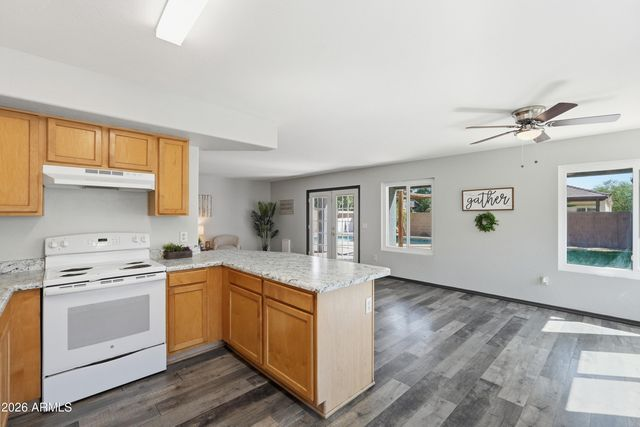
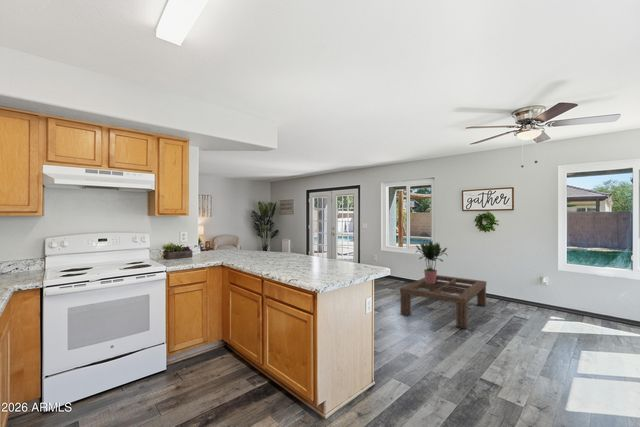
+ potted plant [415,240,449,284]
+ coffee table [399,274,487,330]
